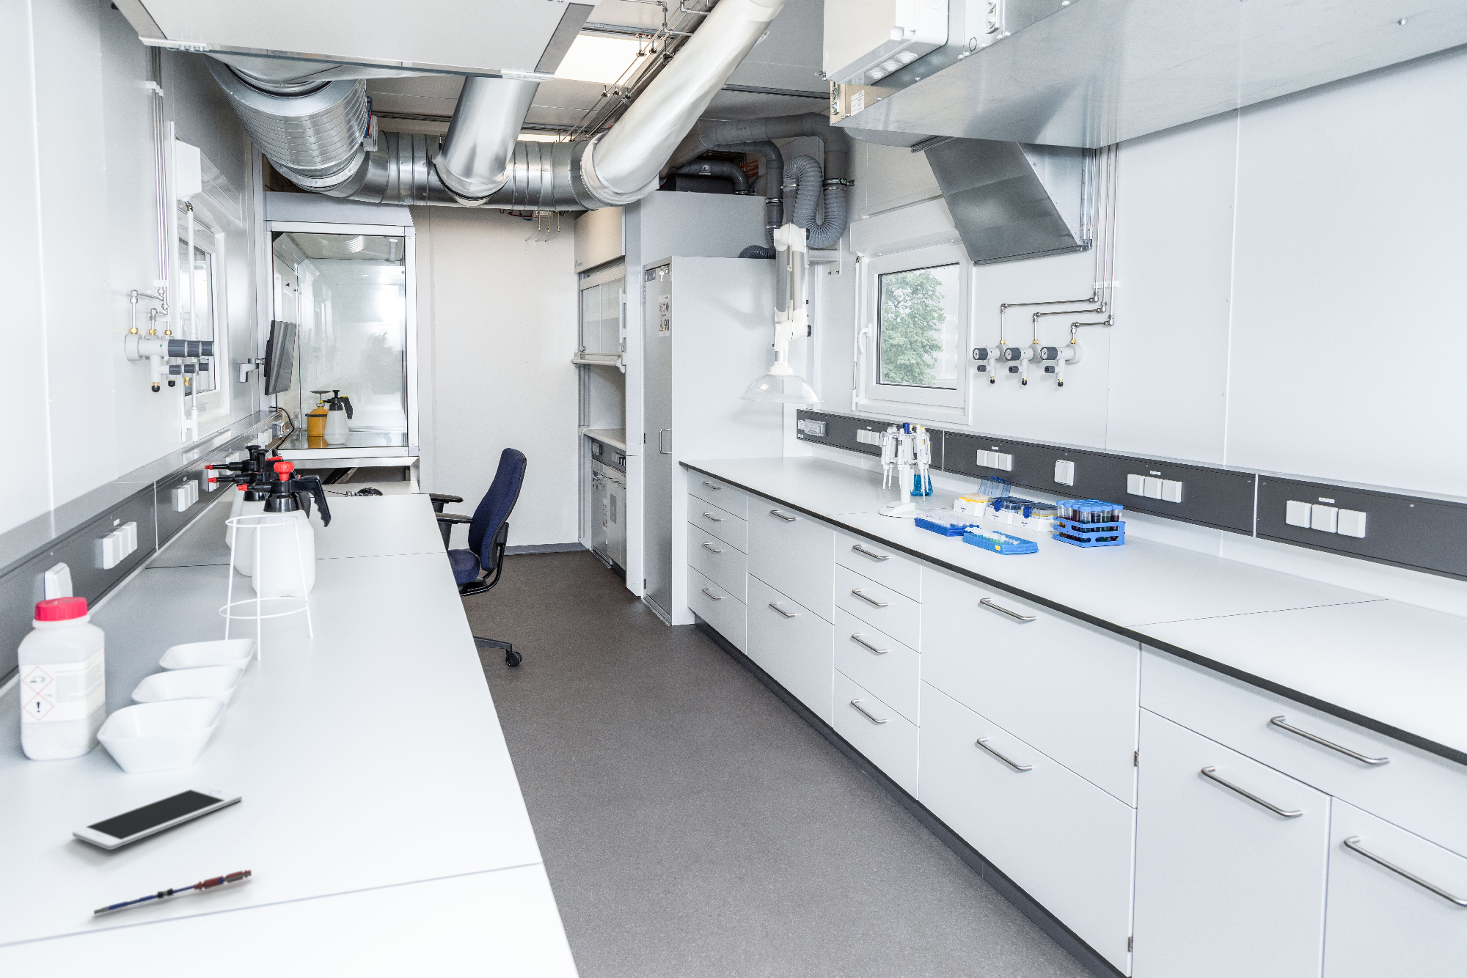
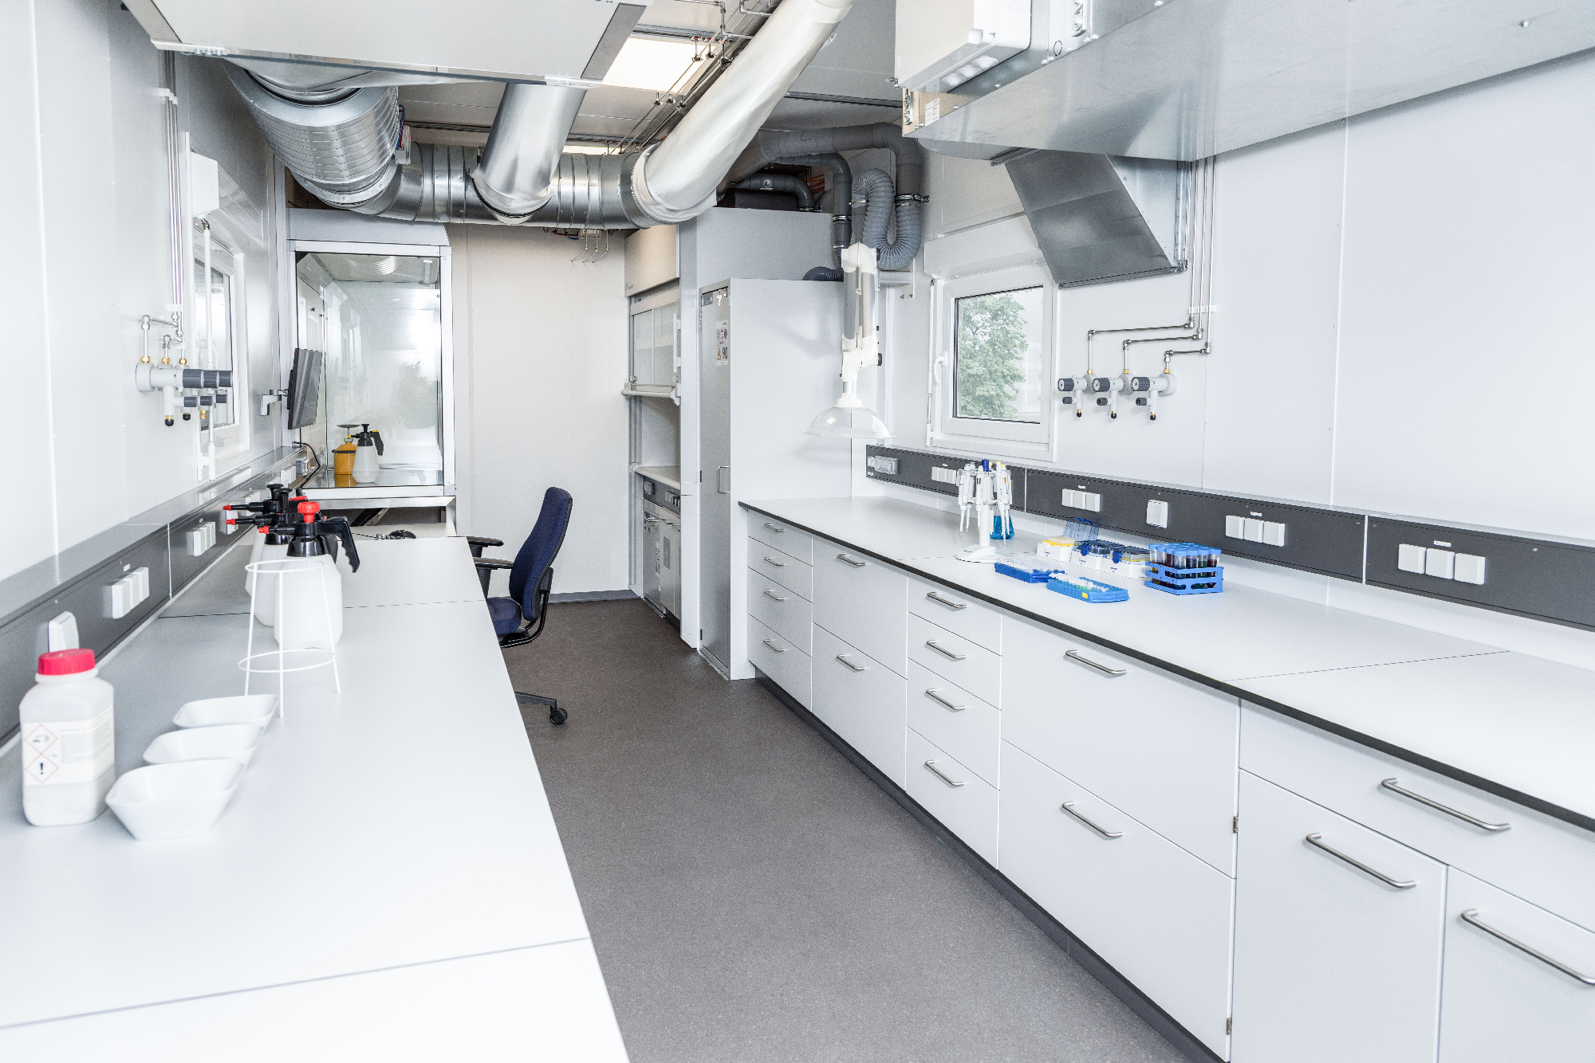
- cell phone [72,784,242,850]
- pen [93,869,252,917]
